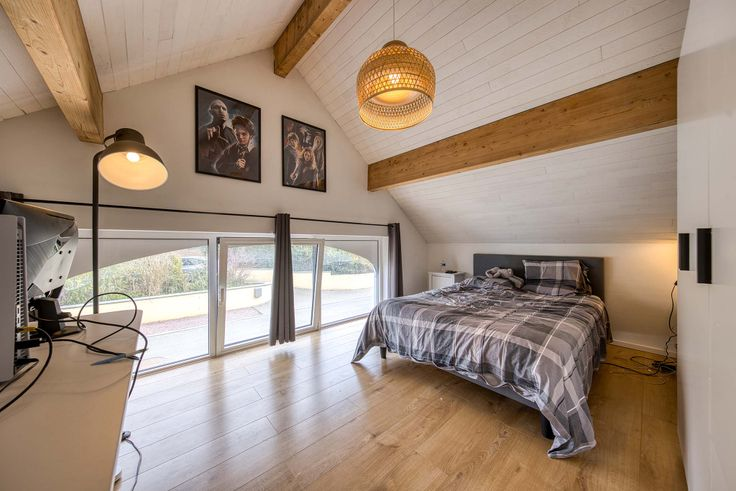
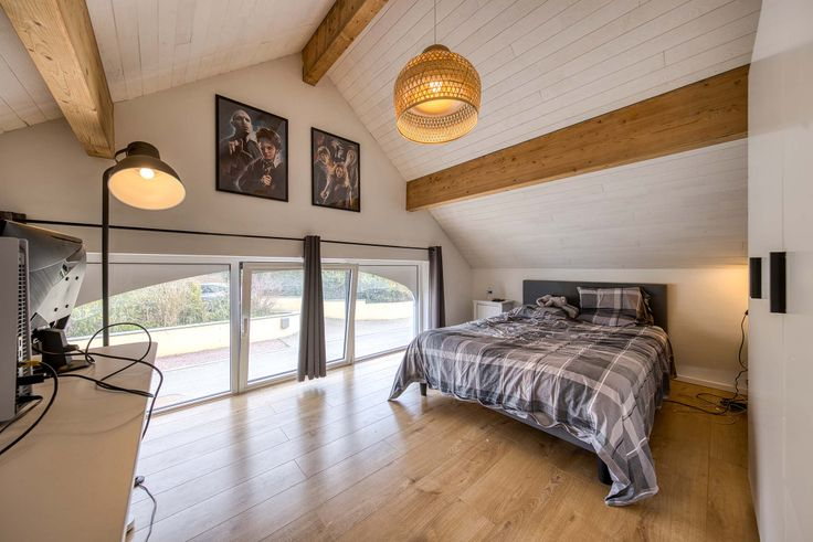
- pen [90,347,150,366]
